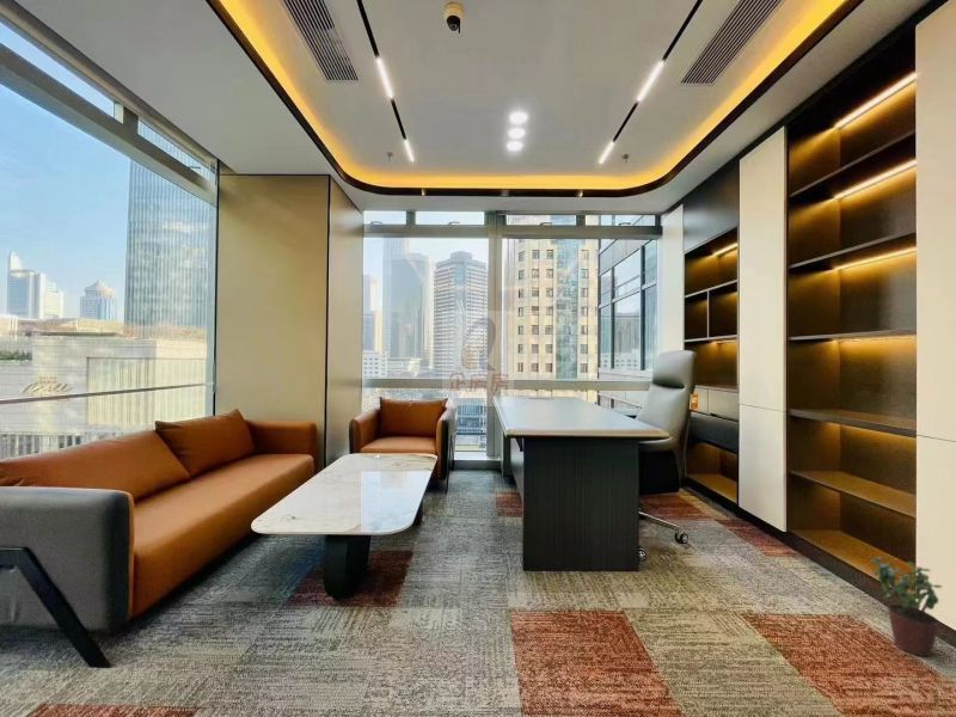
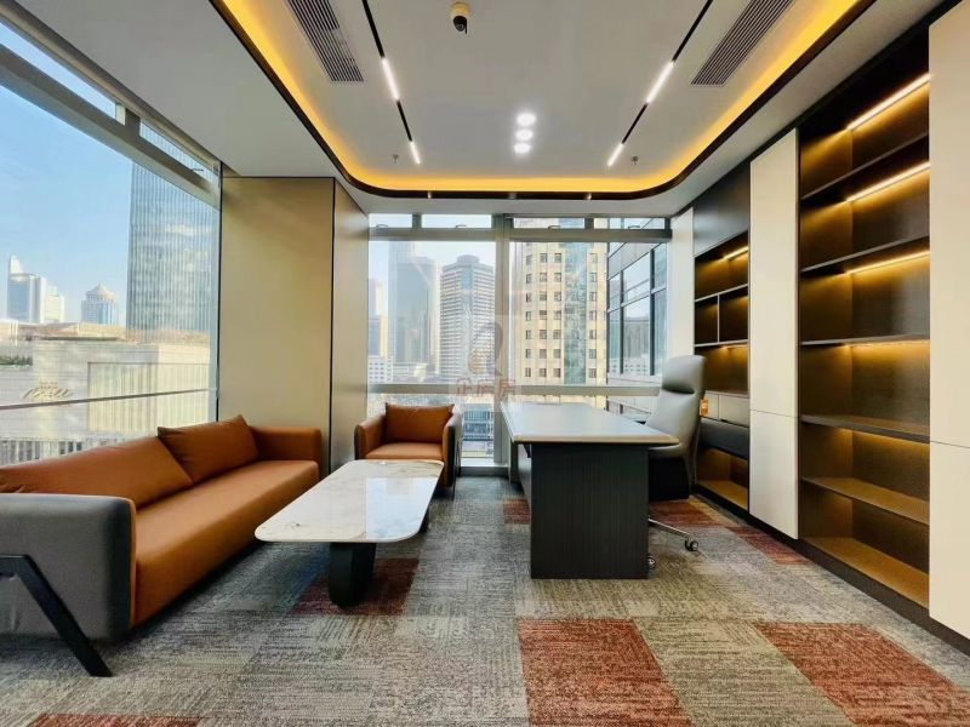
- potted plant [869,554,943,657]
